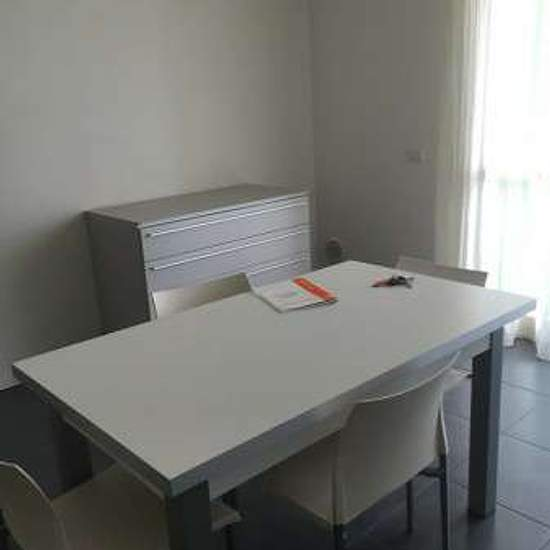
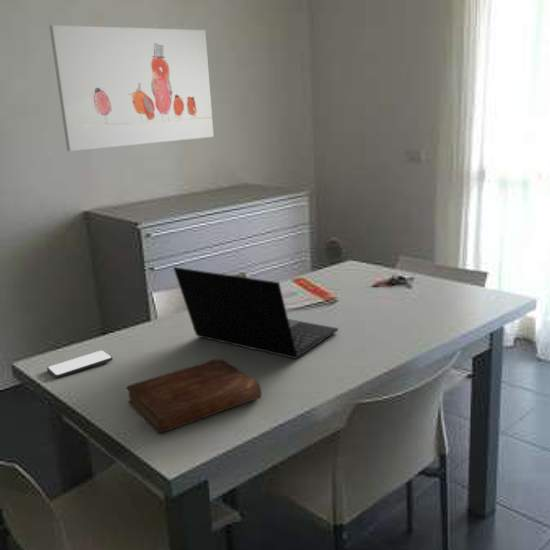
+ wall art [48,24,215,152]
+ laptop [173,266,339,360]
+ smartphone [46,349,114,379]
+ bible [125,357,262,434]
